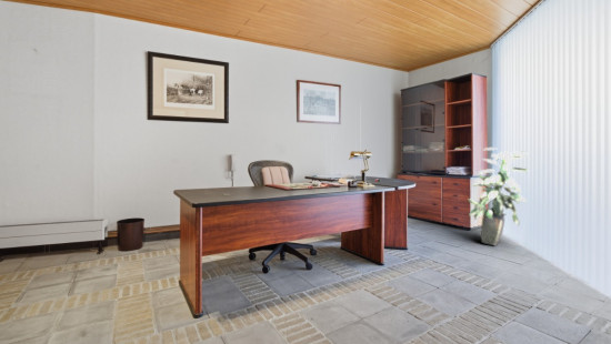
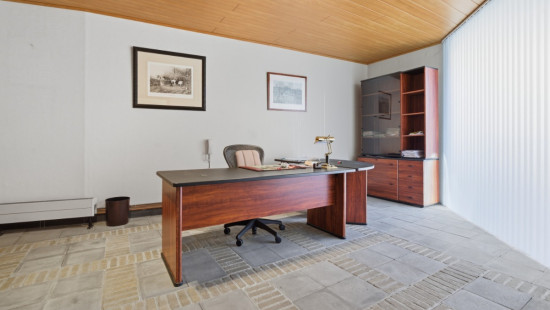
- indoor plant [467,146,530,247]
